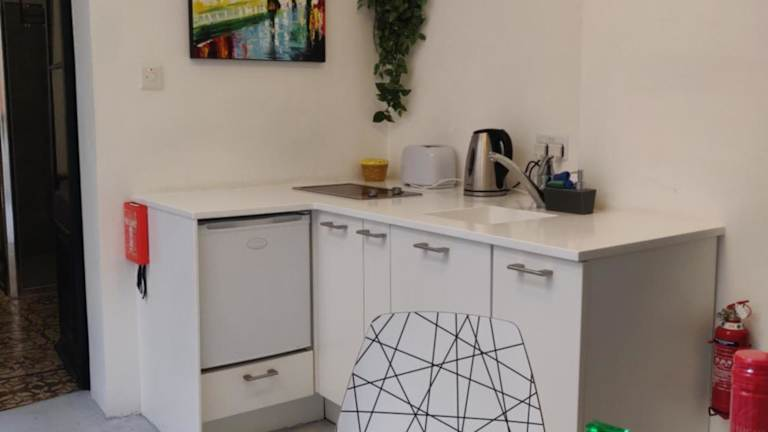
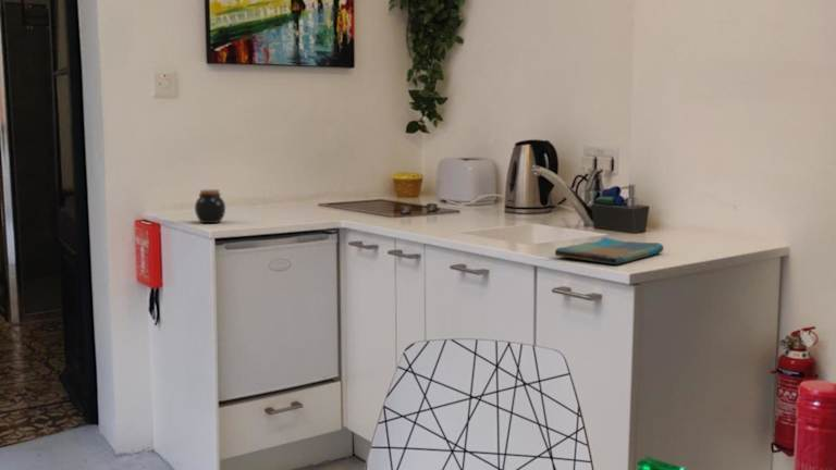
+ jar [194,188,226,224]
+ dish towel [554,236,665,265]
